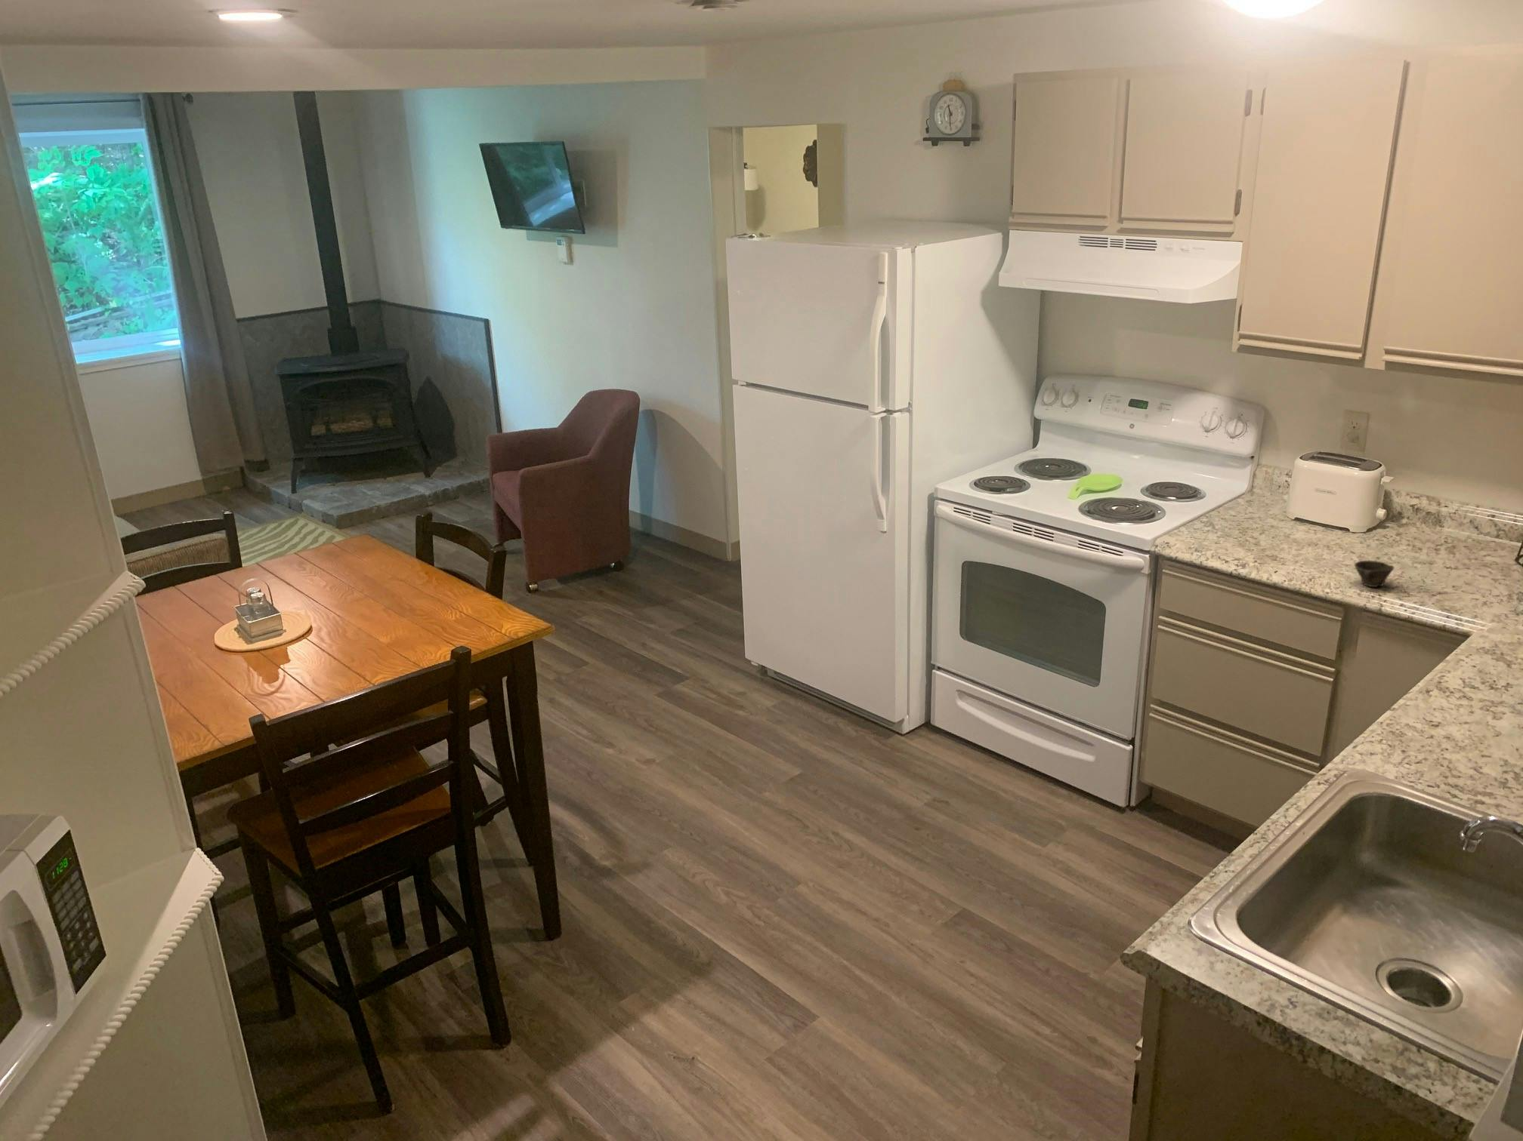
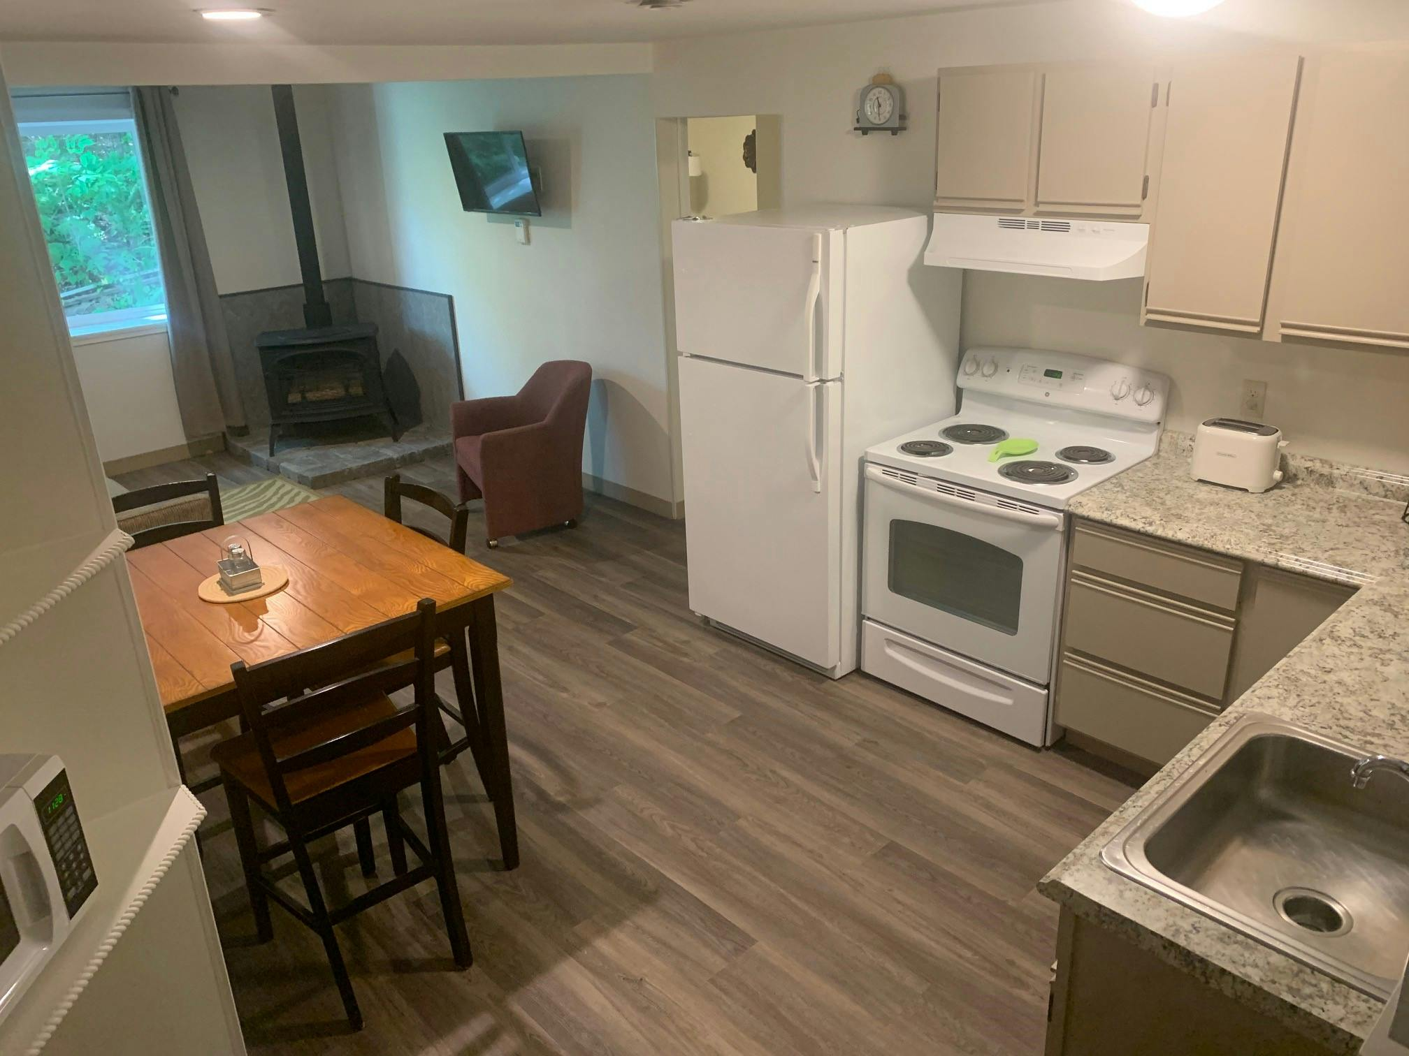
- cup [1354,560,1395,587]
